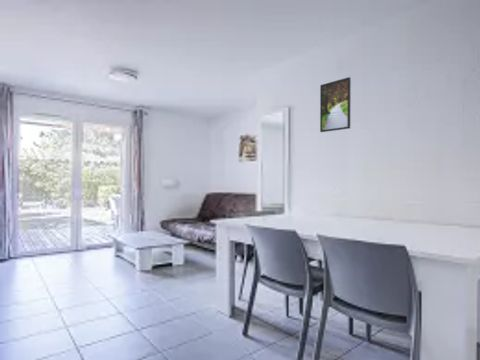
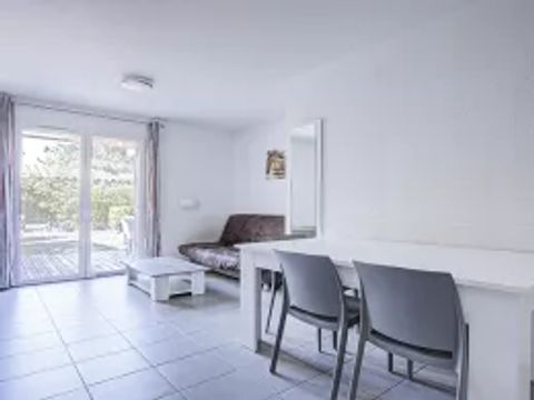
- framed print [319,76,352,133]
